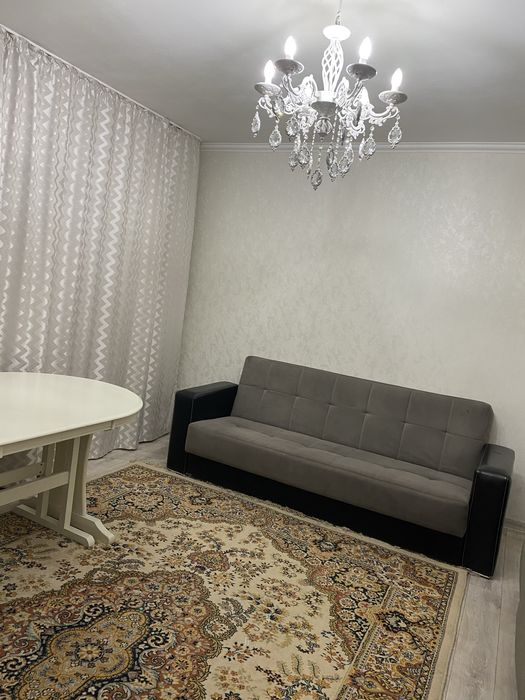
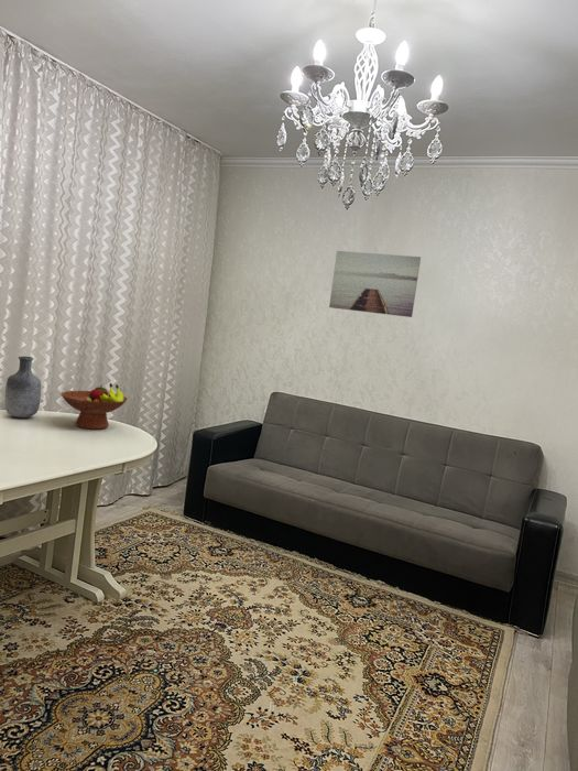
+ fruit bowl [59,382,129,431]
+ wall art [328,250,422,318]
+ vase [4,355,42,419]
